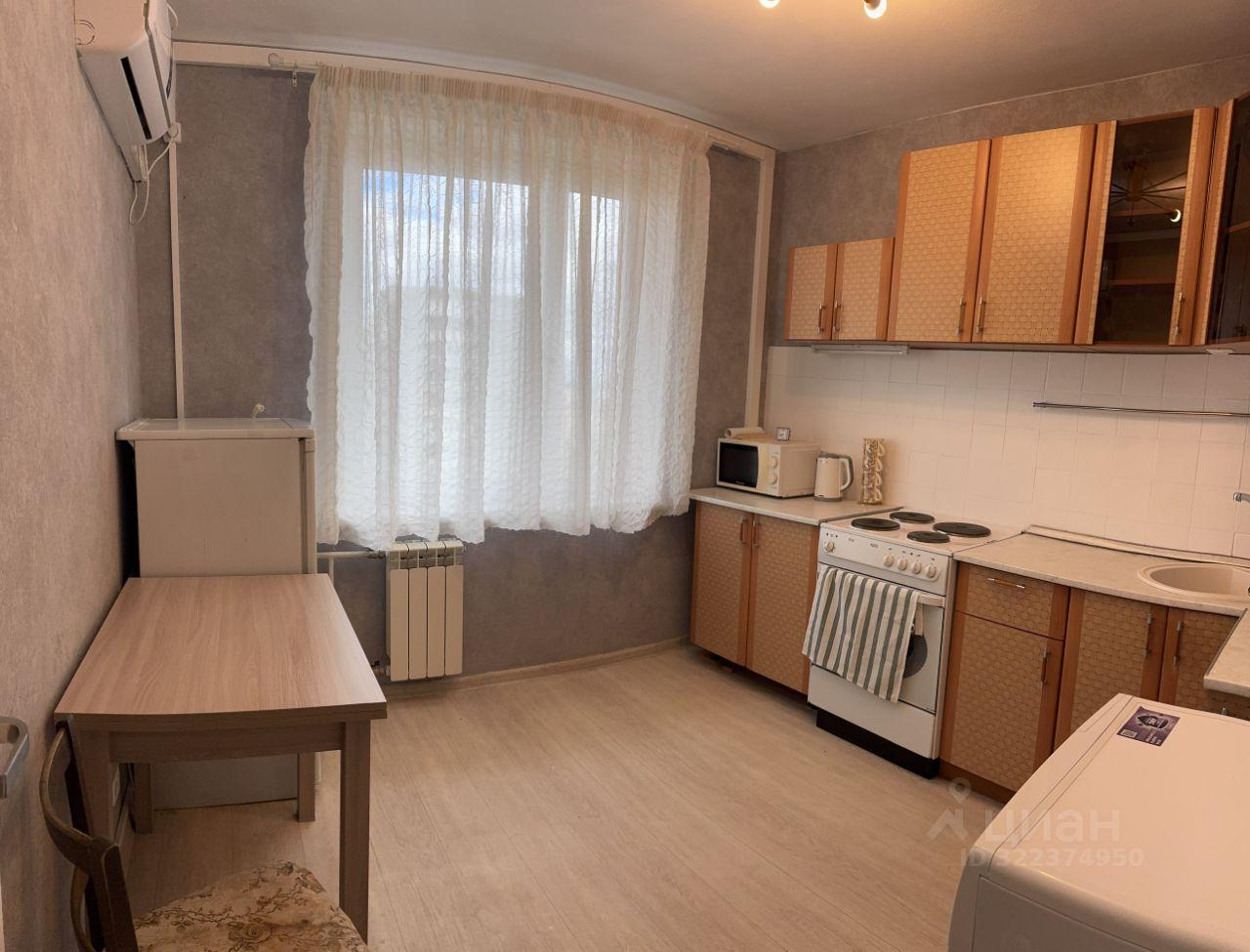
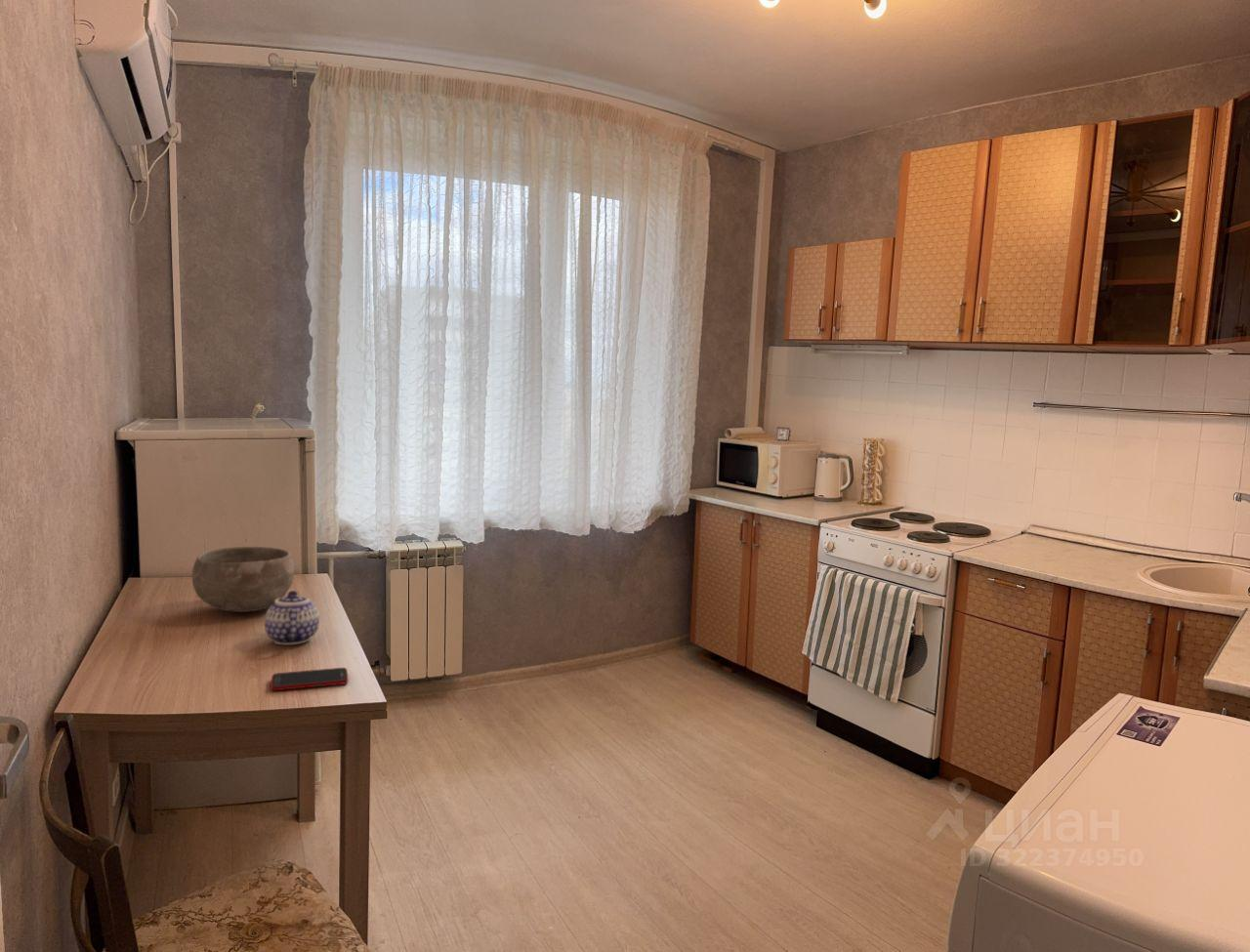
+ bowl [191,546,295,613]
+ teapot [264,590,320,645]
+ cell phone [270,667,349,691]
